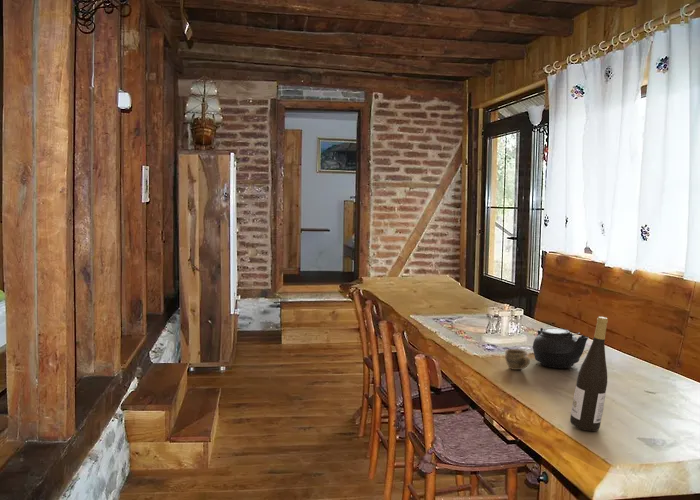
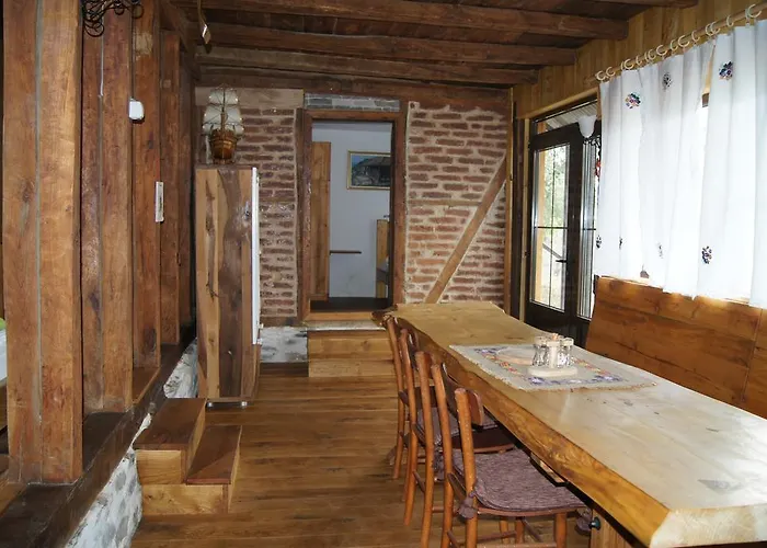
- teapot [532,327,590,369]
- wine bottle [569,316,609,432]
- cup [504,348,531,371]
